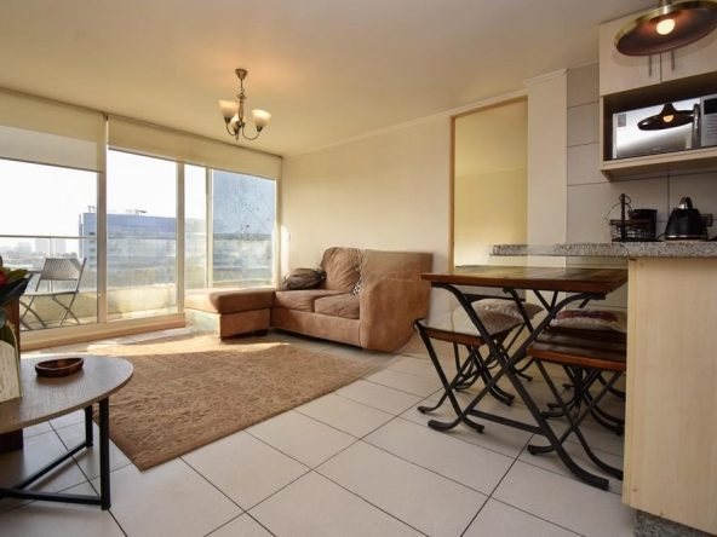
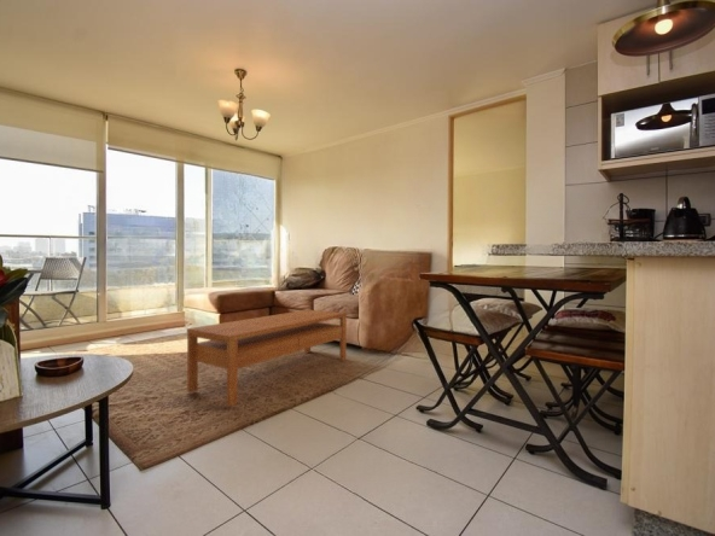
+ coffee table [186,309,348,408]
